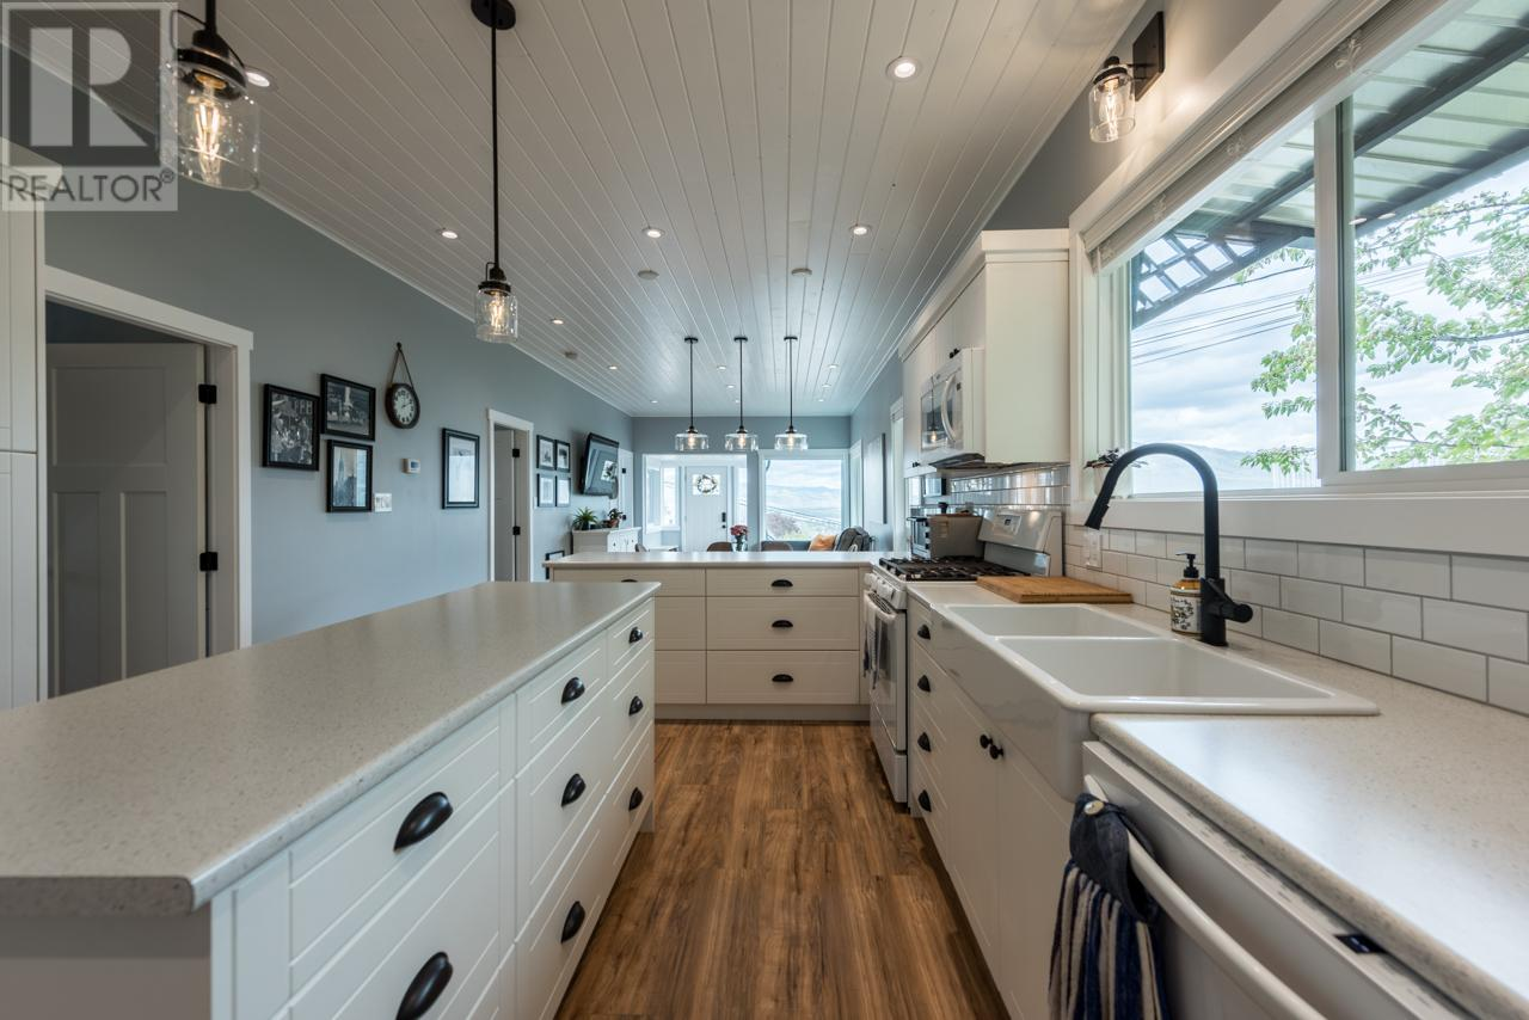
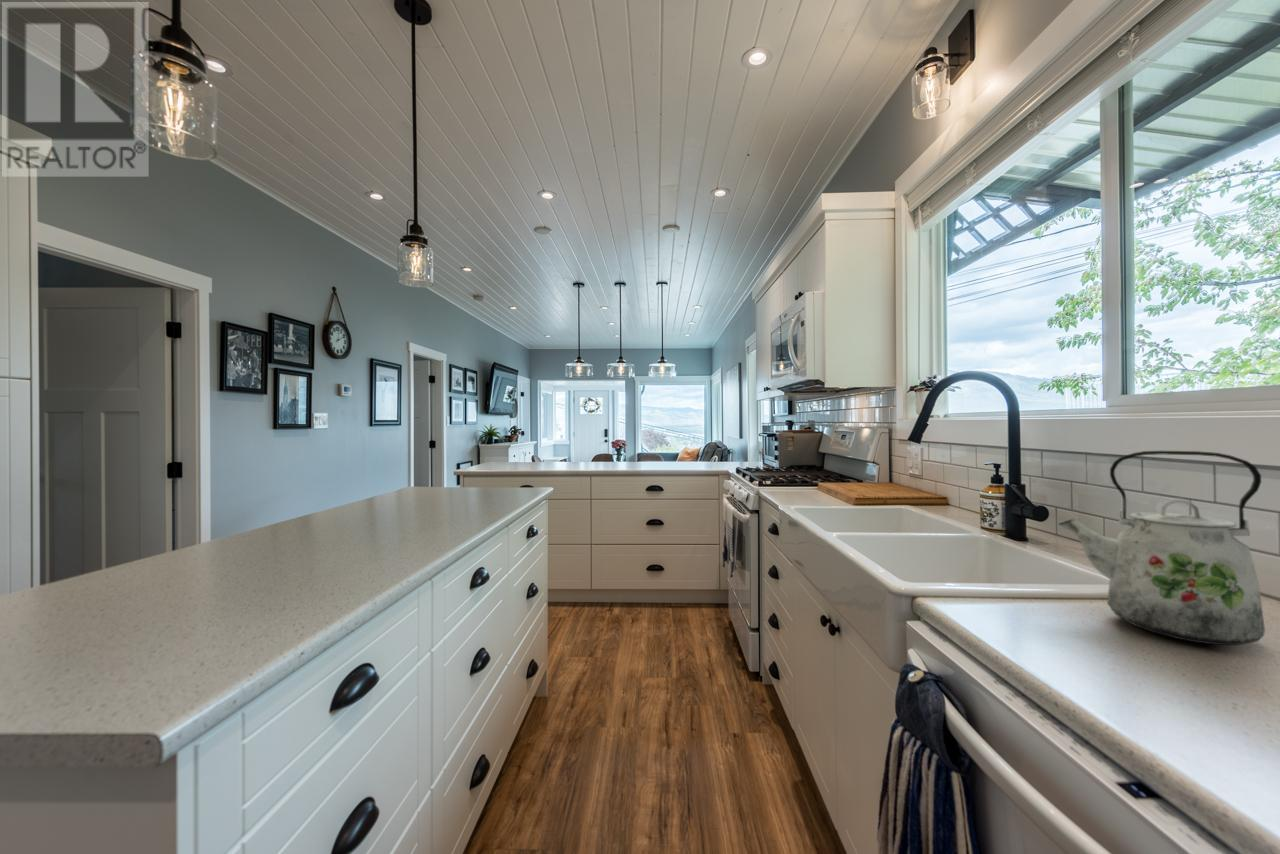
+ kettle [1057,450,1266,646]
